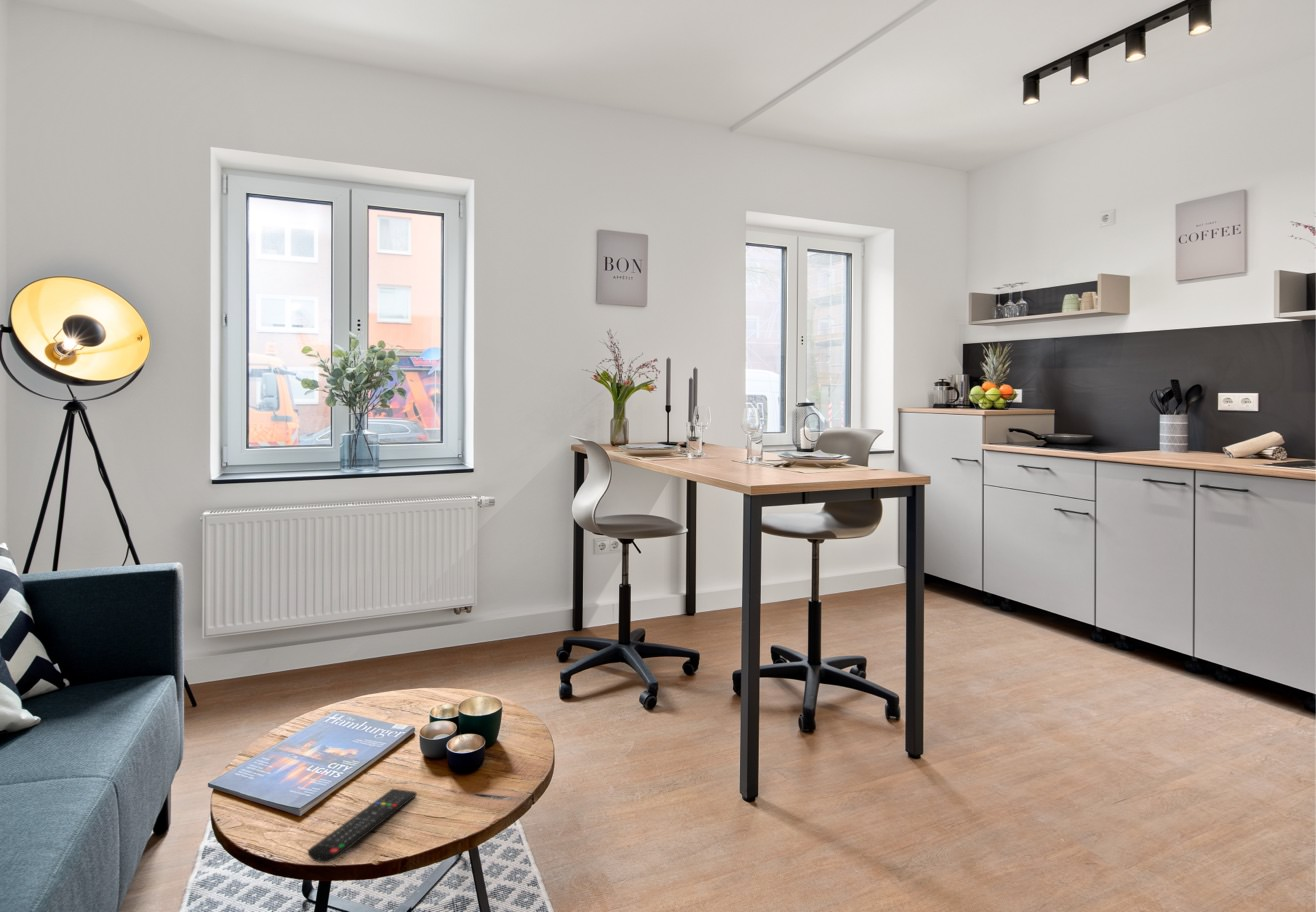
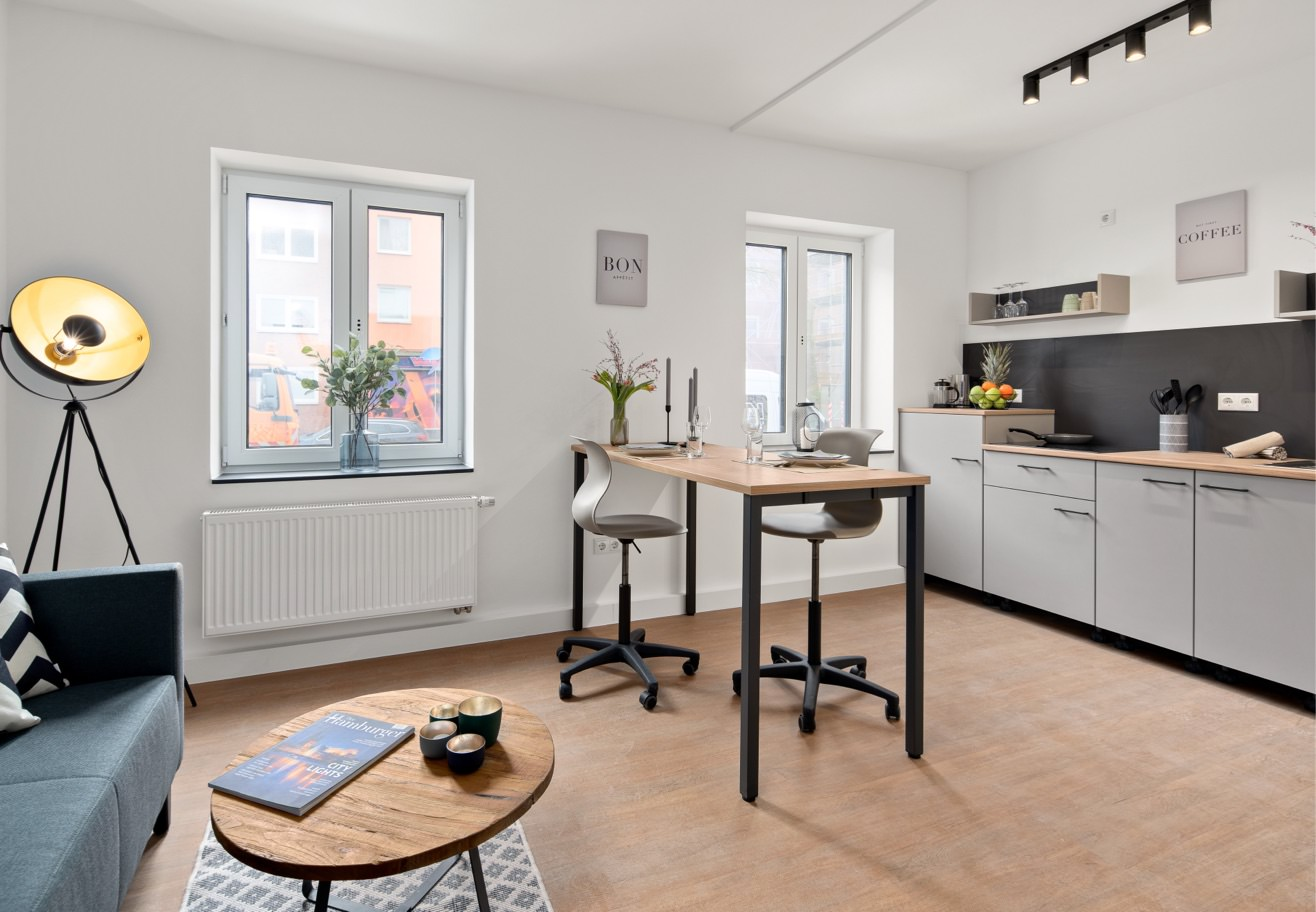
- remote control [307,788,418,864]
